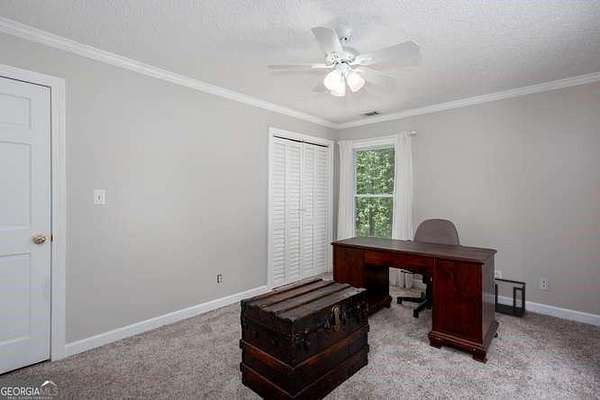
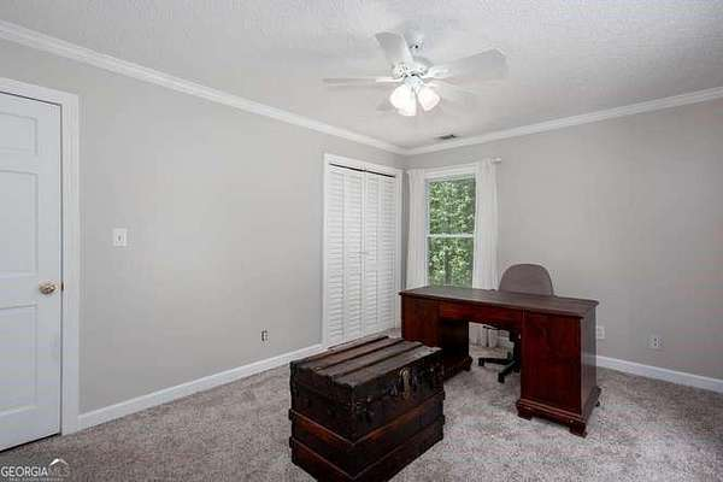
- wastebasket [494,277,527,318]
